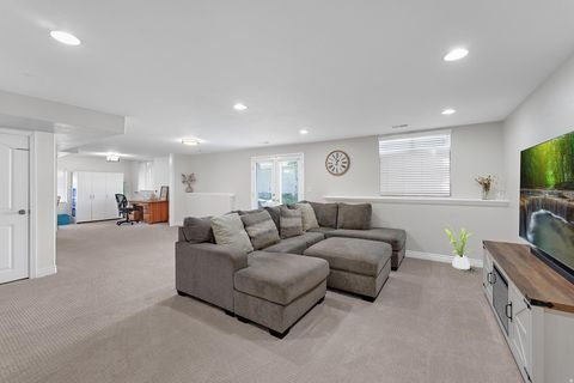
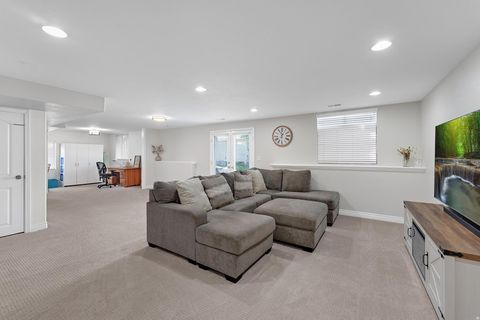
- house plant [442,221,476,270]
